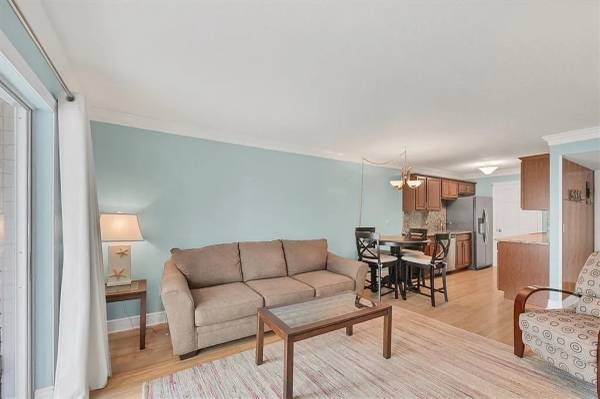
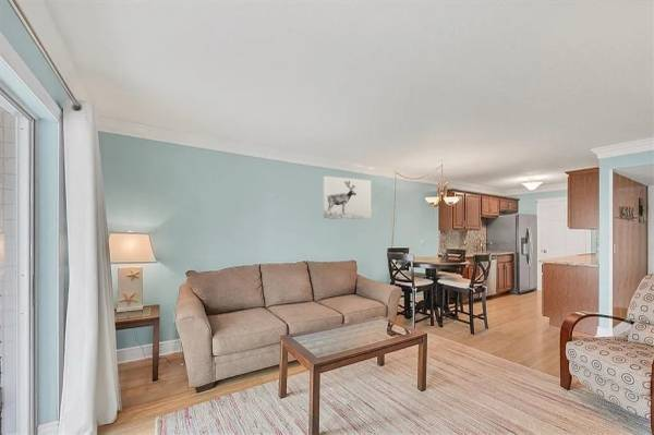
+ wall art [322,176,372,220]
